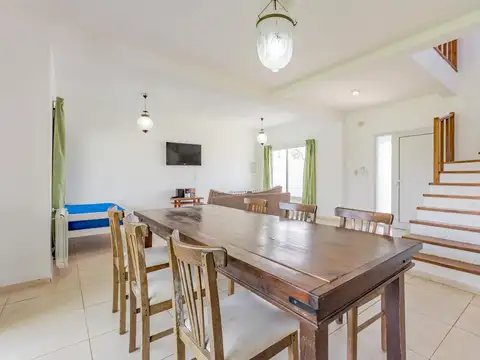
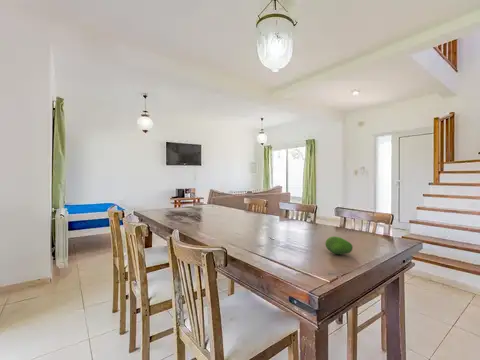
+ fruit [324,235,354,255]
